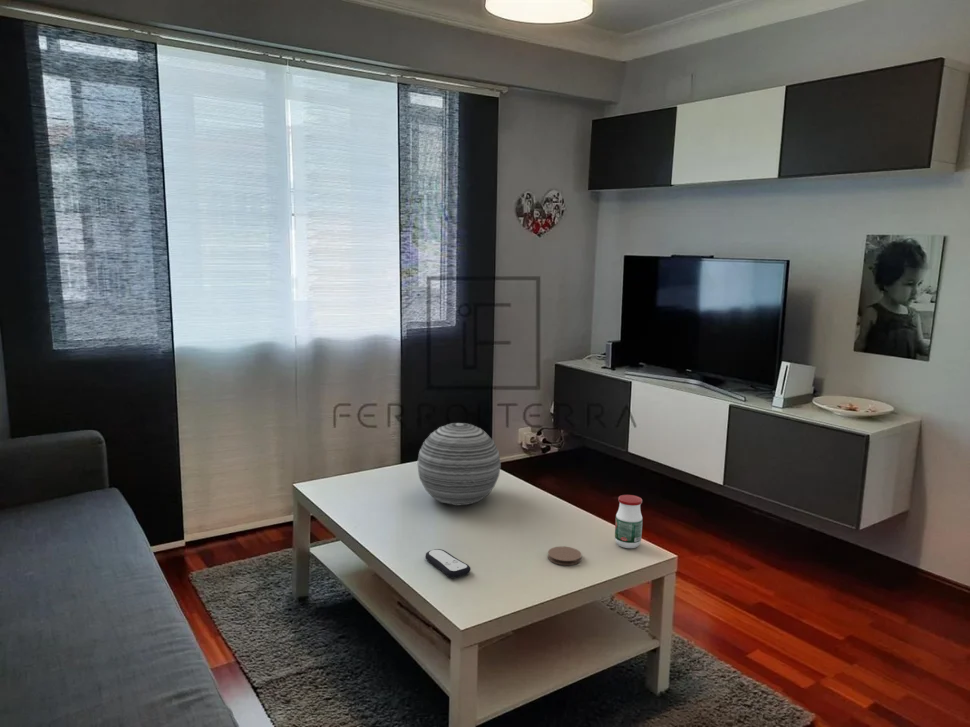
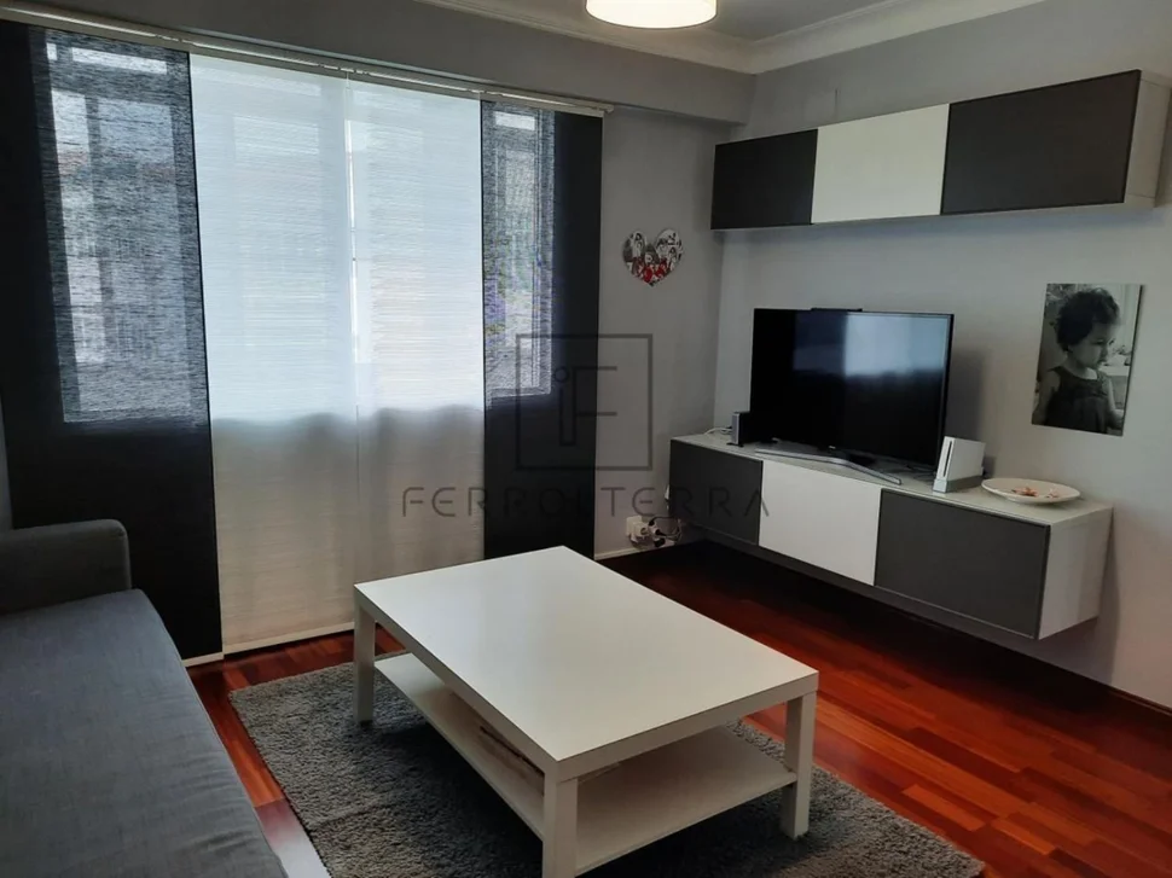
- jar [614,494,644,549]
- remote control [424,548,472,579]
- decorative orb [416,422,502,506]
- coaster [547,546,582,566]
